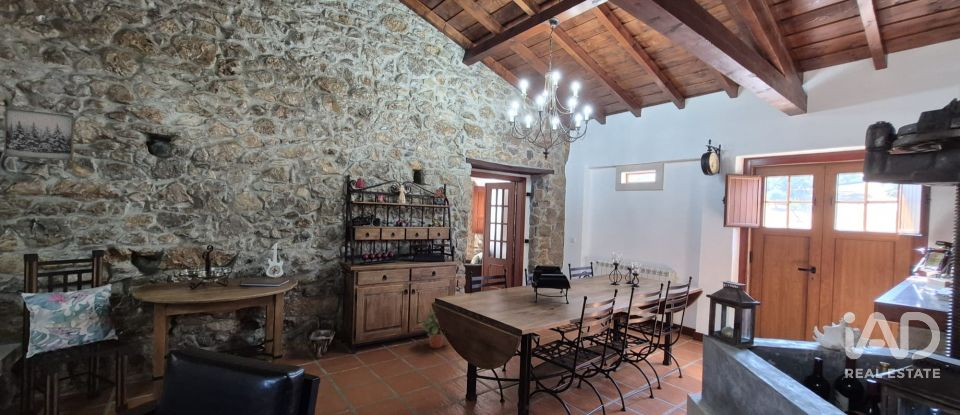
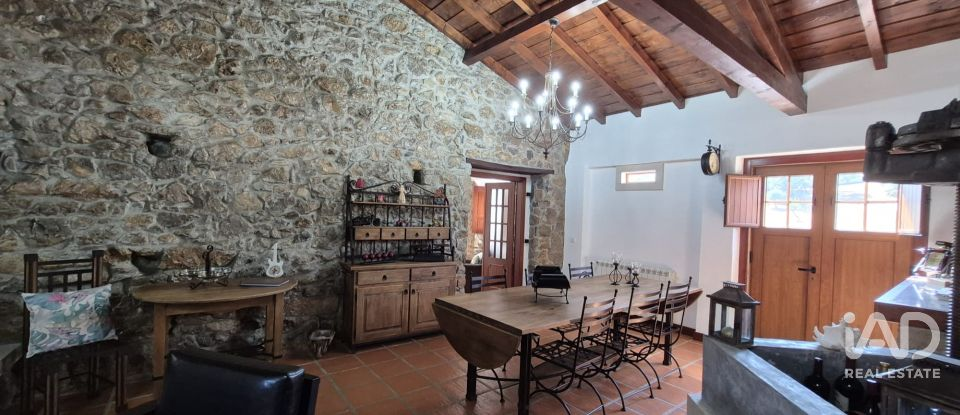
- wall art [3,107,75,162]
- potted plant [419,311,444,349]
